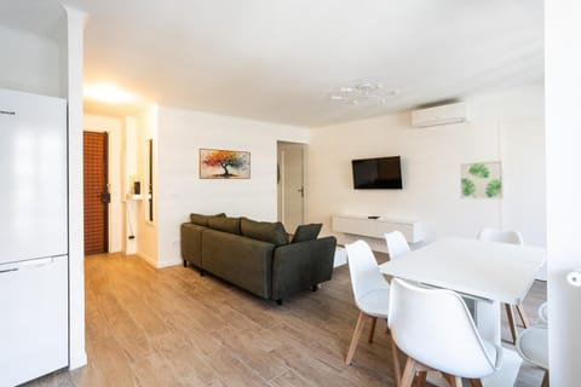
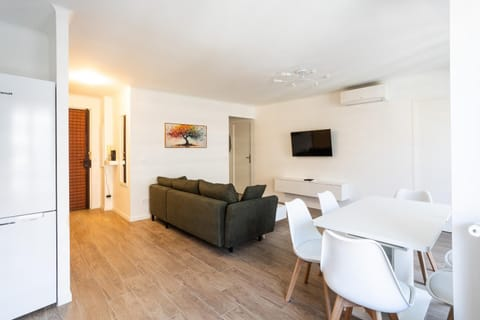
- wall art [459,160,505,201]
